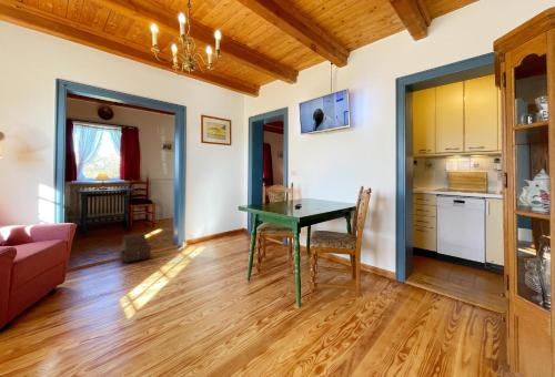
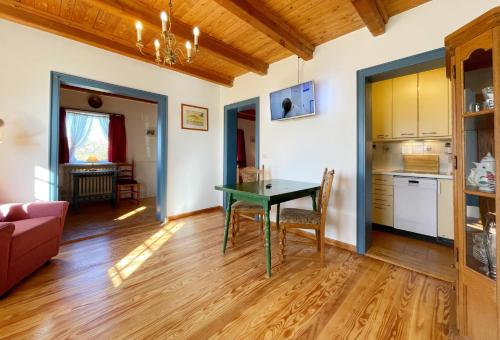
- satchel [119,233,152,263]
